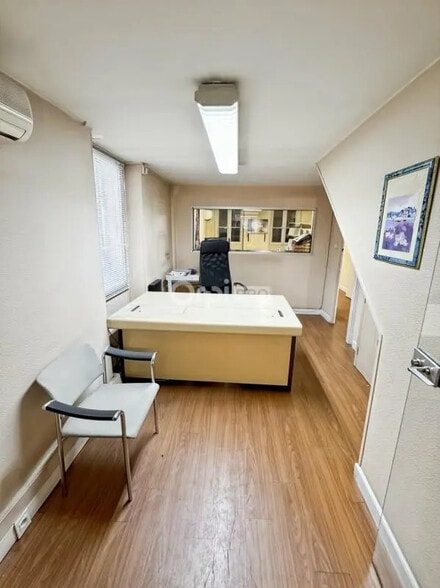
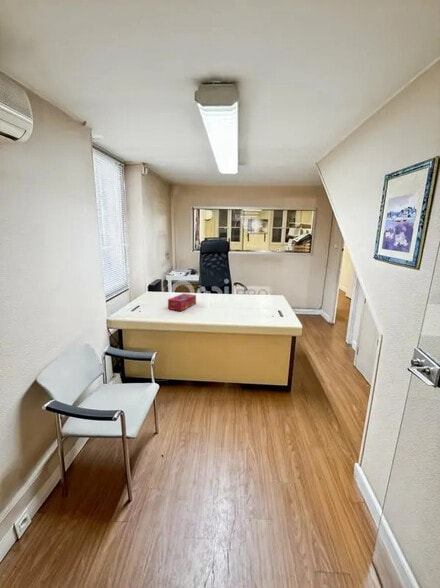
+ tissue box [167,293,197,312]
